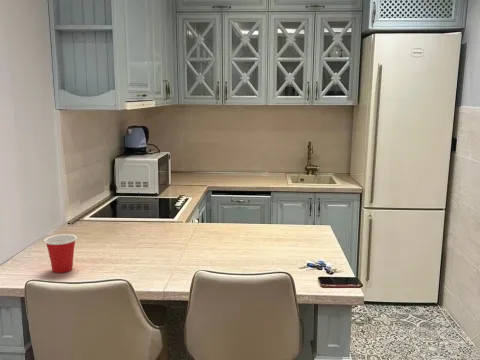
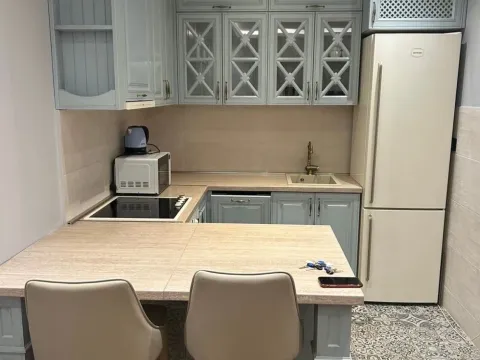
- cup [43,233,78,274]
